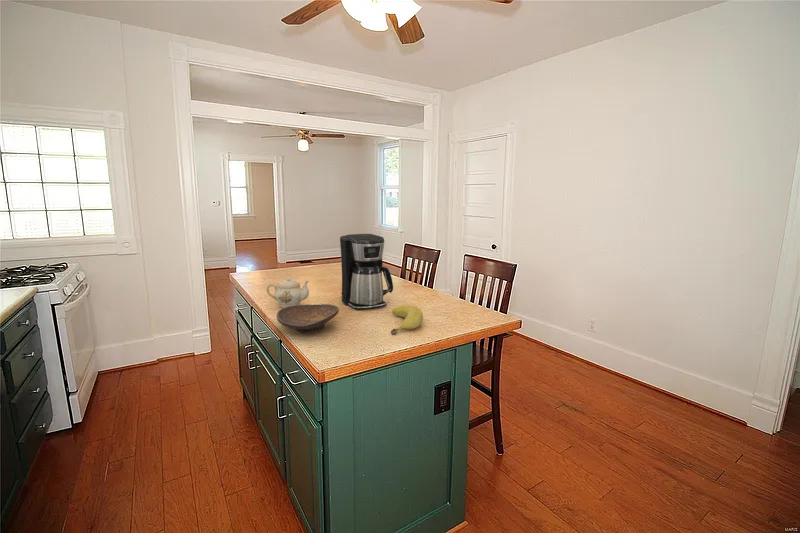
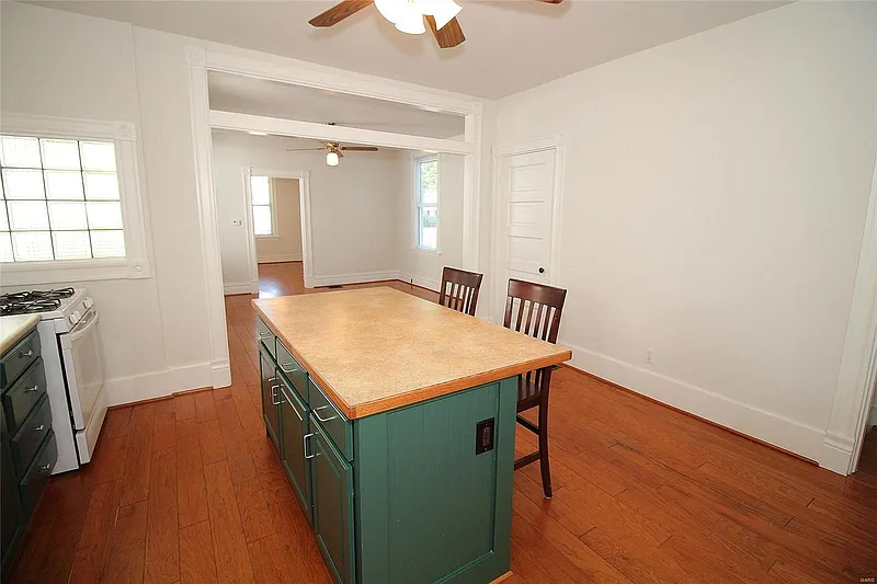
- banana [390,305,424,335]
- coffee maker [339,233,394,311]
- decorative bowl [276,303,340,334]
- teapot [265,277,310,308]
